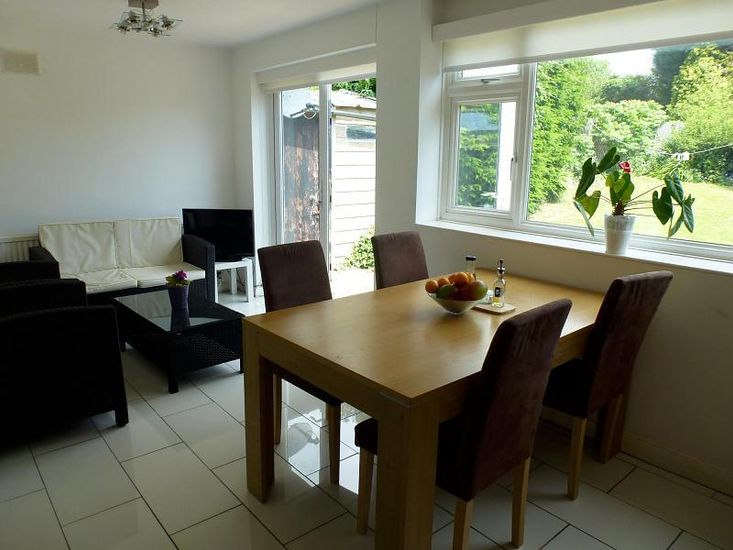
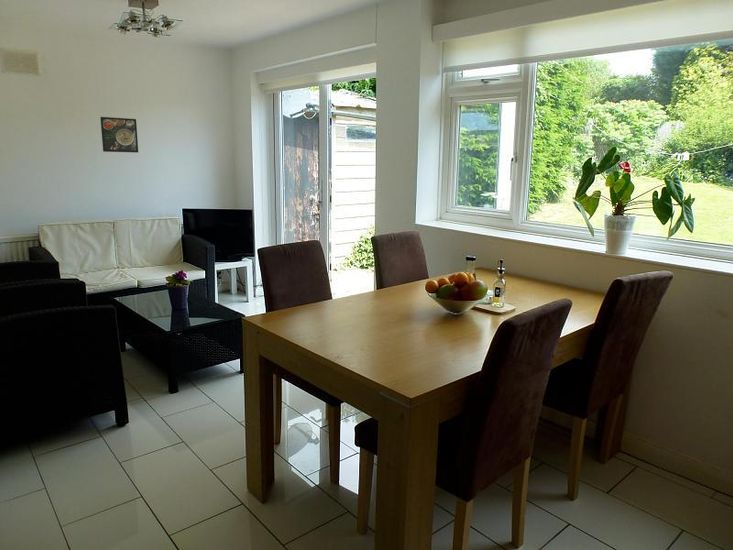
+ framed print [99,116,139,154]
